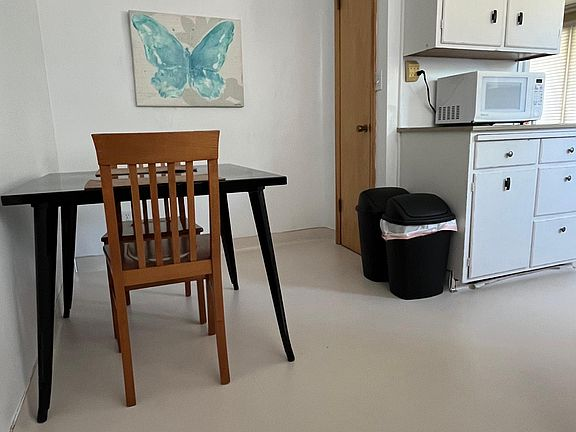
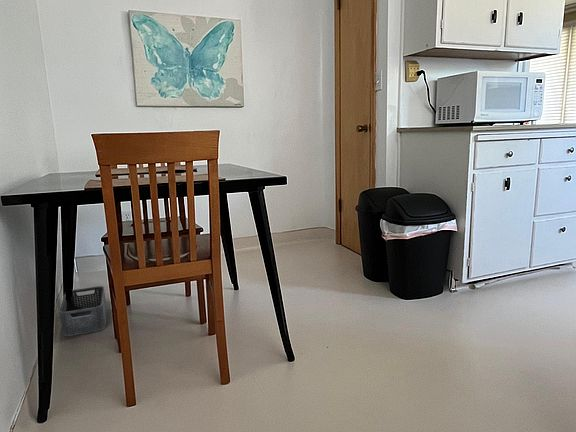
+ storage bin [58,285,108,337]
